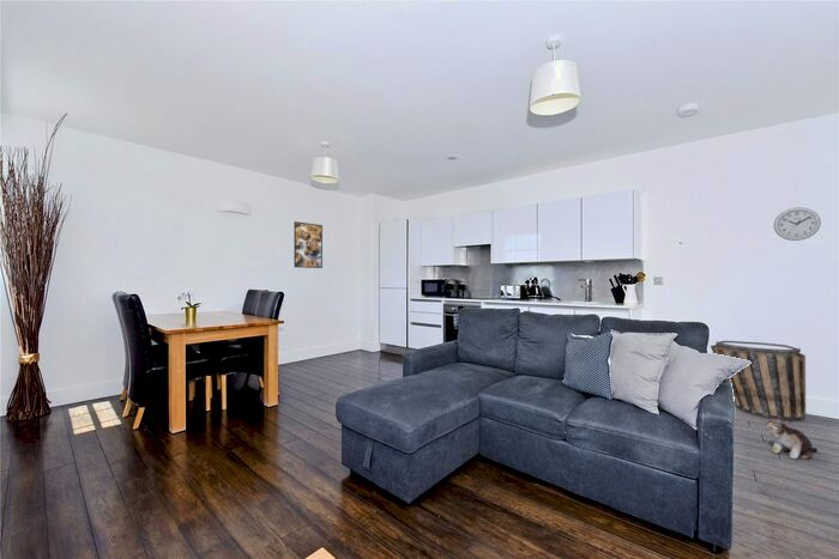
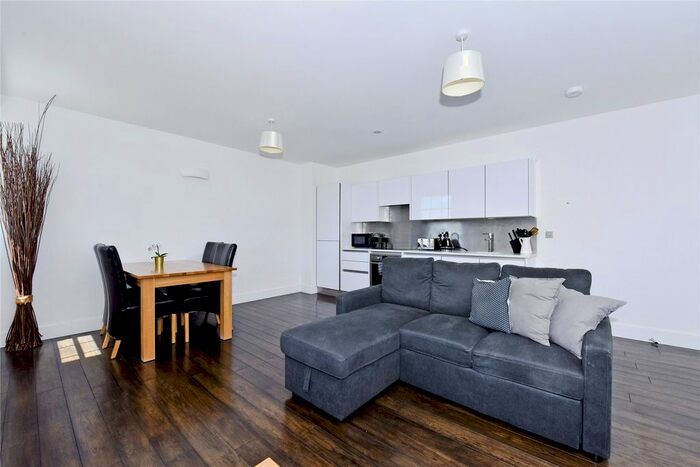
- basket [710,340,807,421]
- plush toy [761,418,819,461]
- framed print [292,220,324,269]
- wall clock [773,206,822,242]
